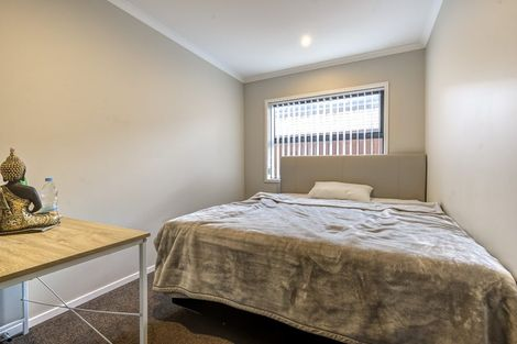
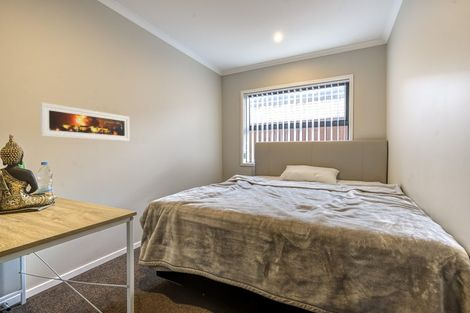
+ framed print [39,102,130,142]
